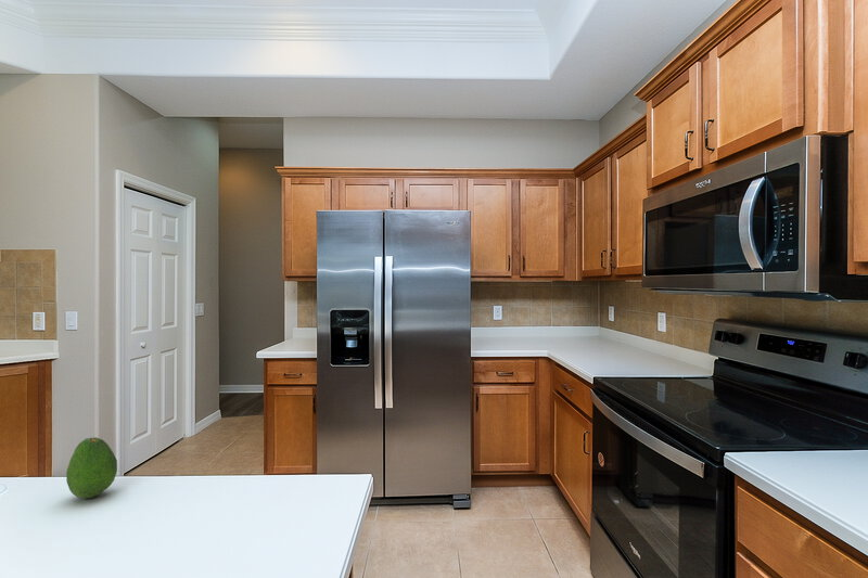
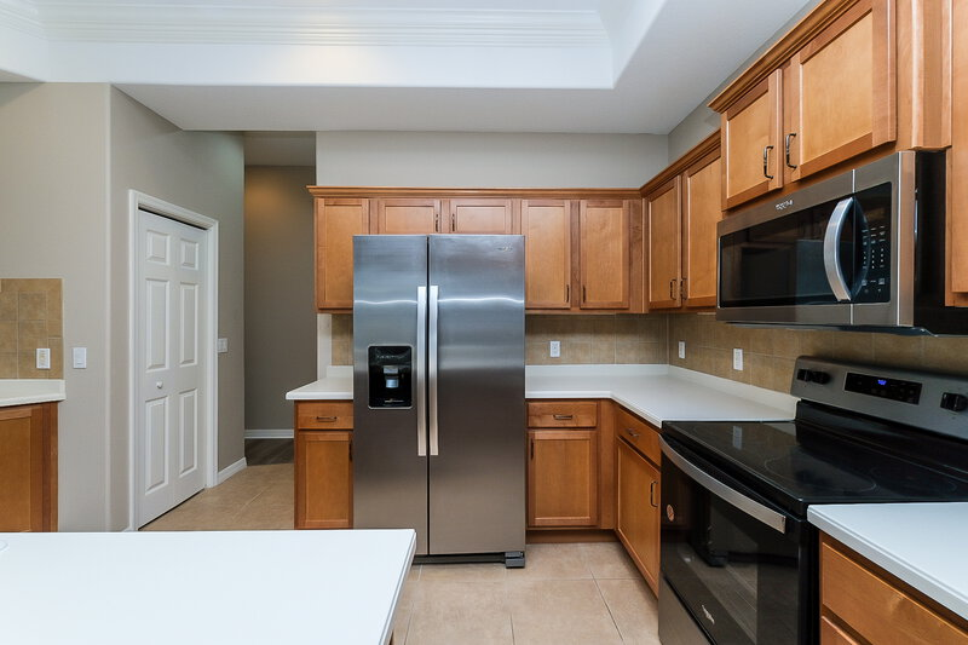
- fruit [65,436,118,500]
